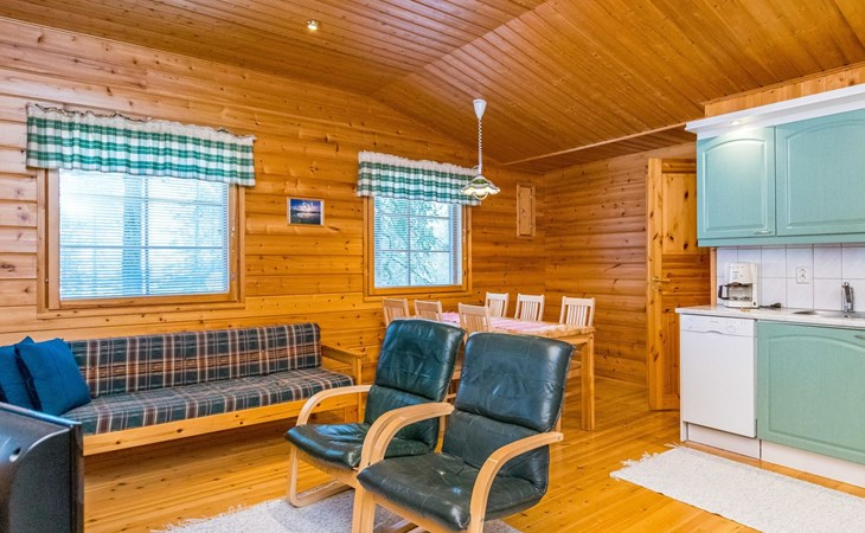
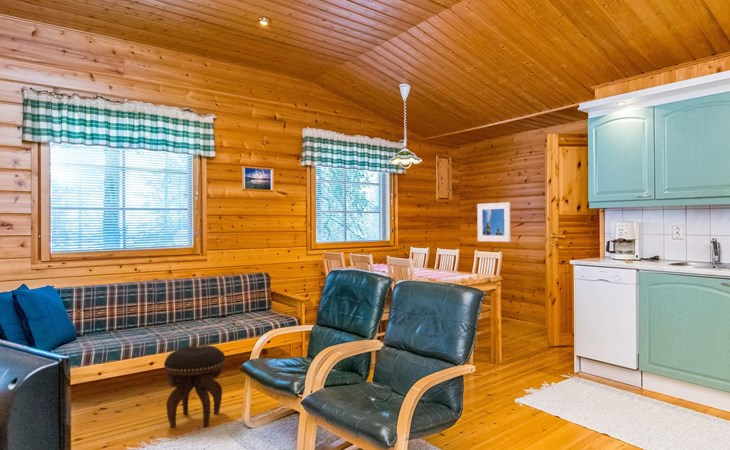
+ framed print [476,201,512,243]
+ footstool [163,345,226,428]
